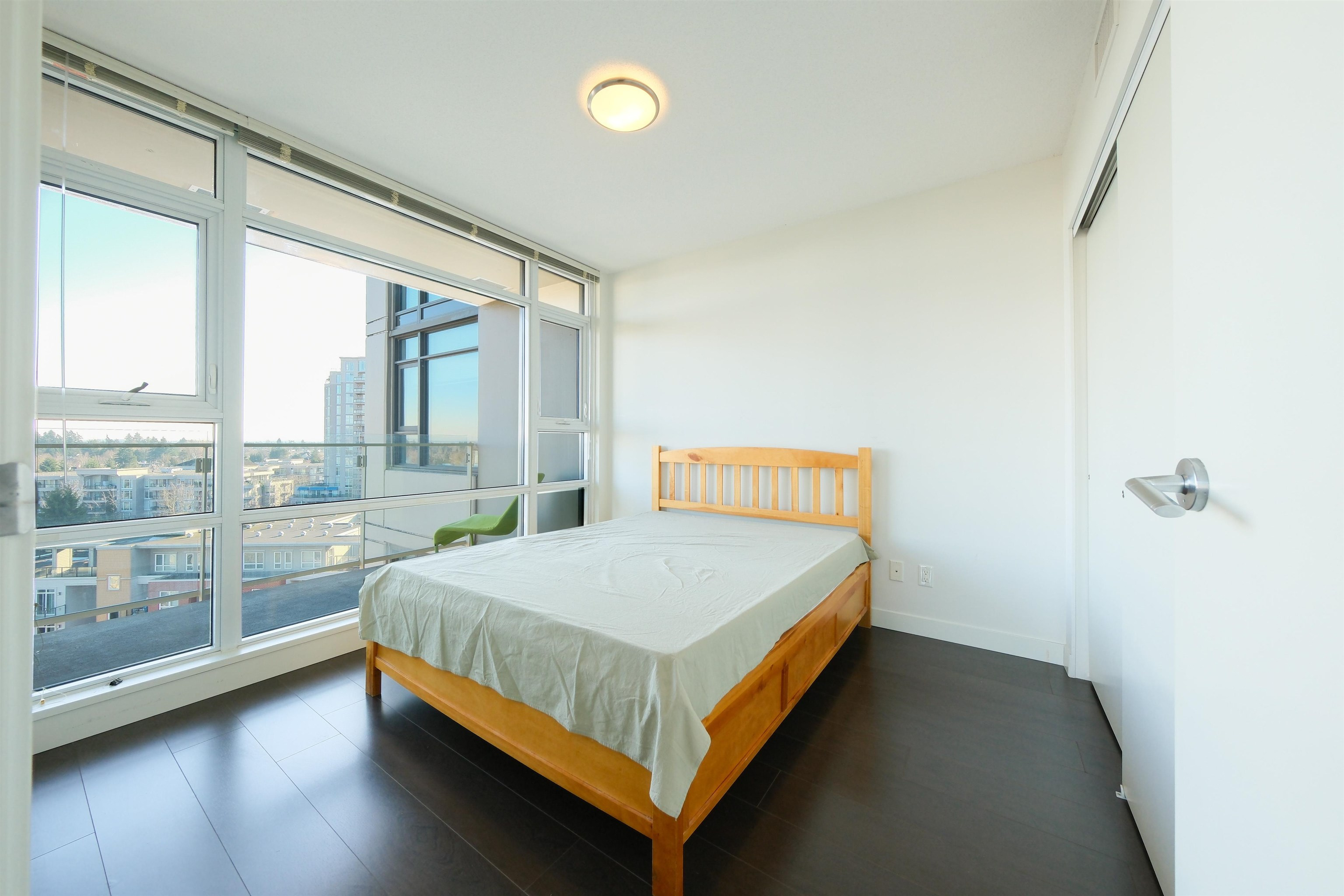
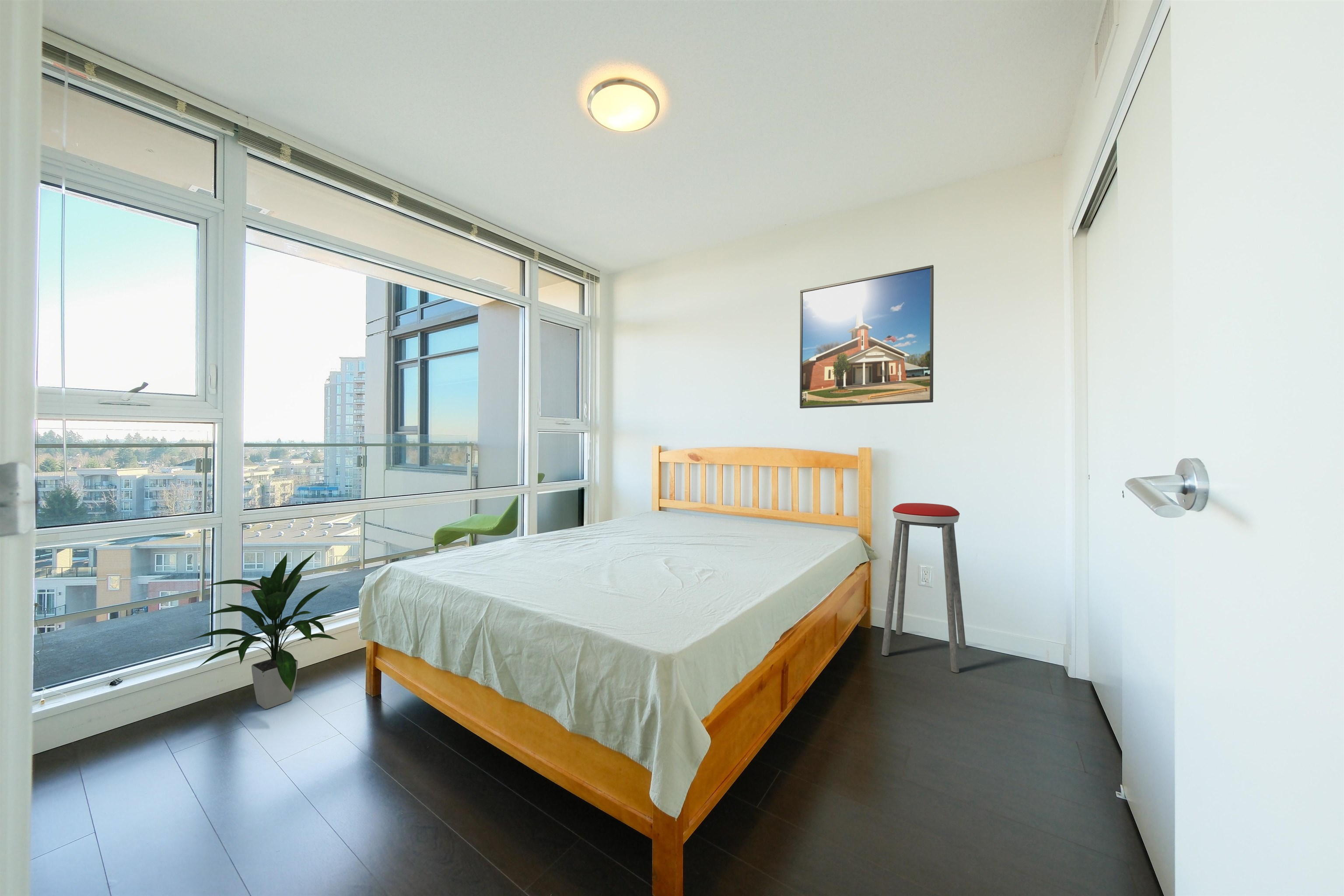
+ indoor plant [187,551,338,710]
+ music stool [881,503,966,673]
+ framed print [799,265,934,409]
